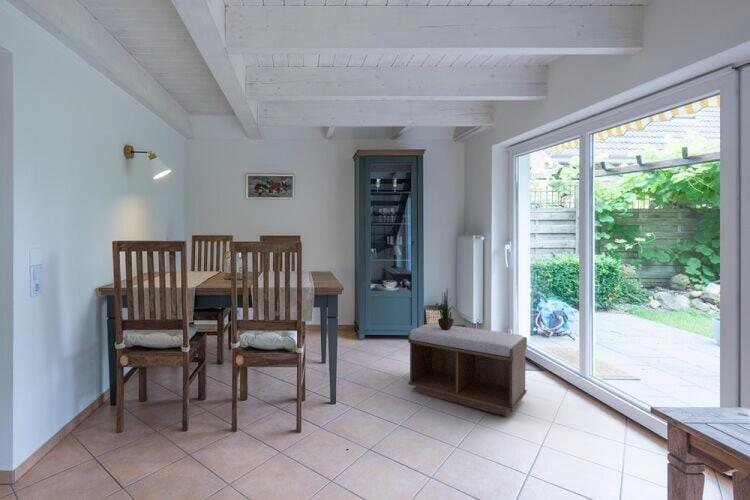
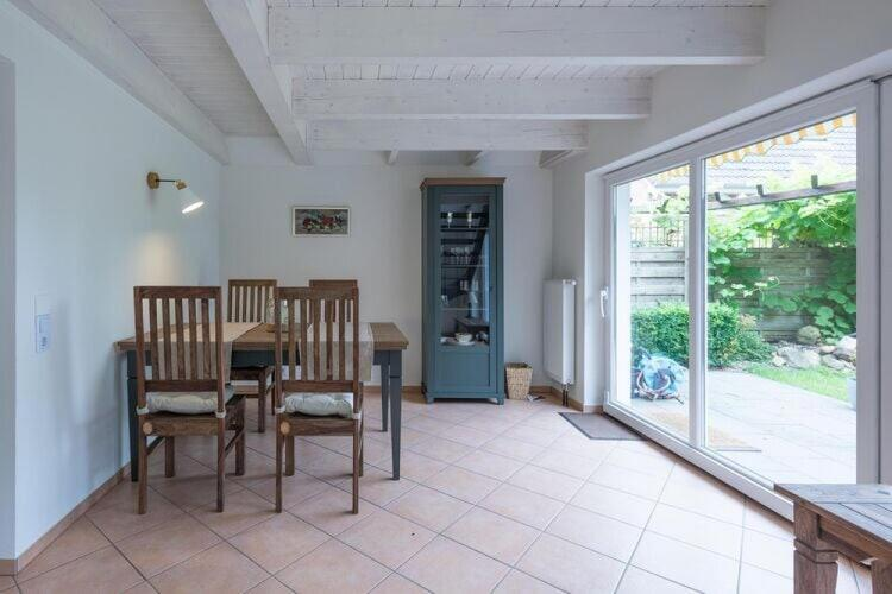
- potted plant [433,289,458,330]
- bench [407,322,528,417]
